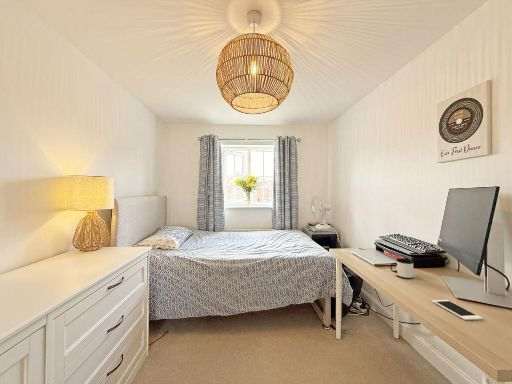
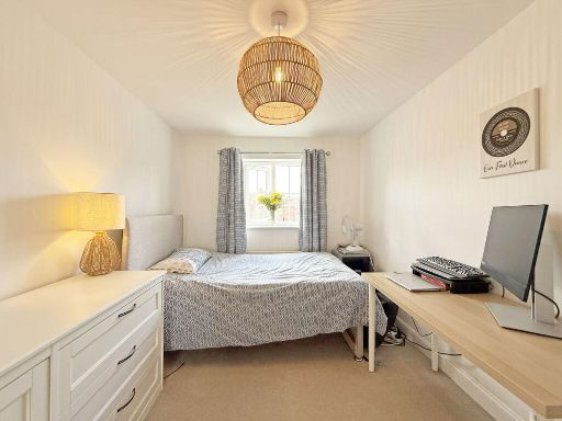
- cell phone [431,299,484,321]
- mug [389,257,414,280]
